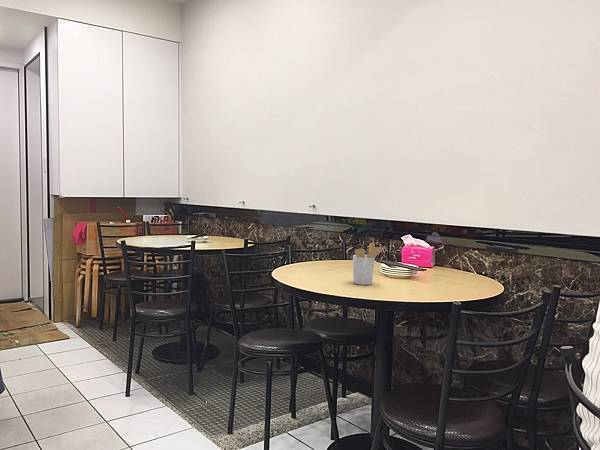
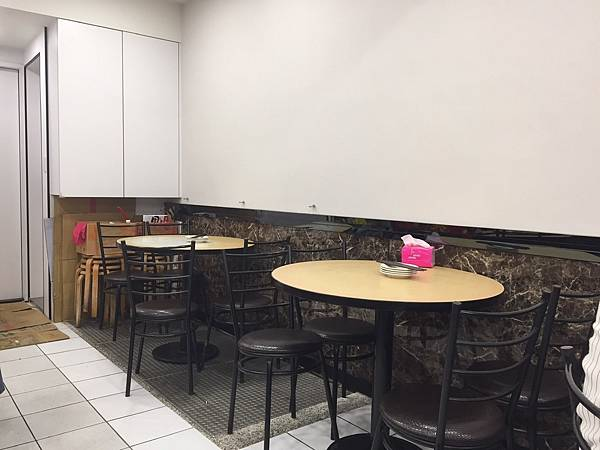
- utensil holder [352,241,387,286]
